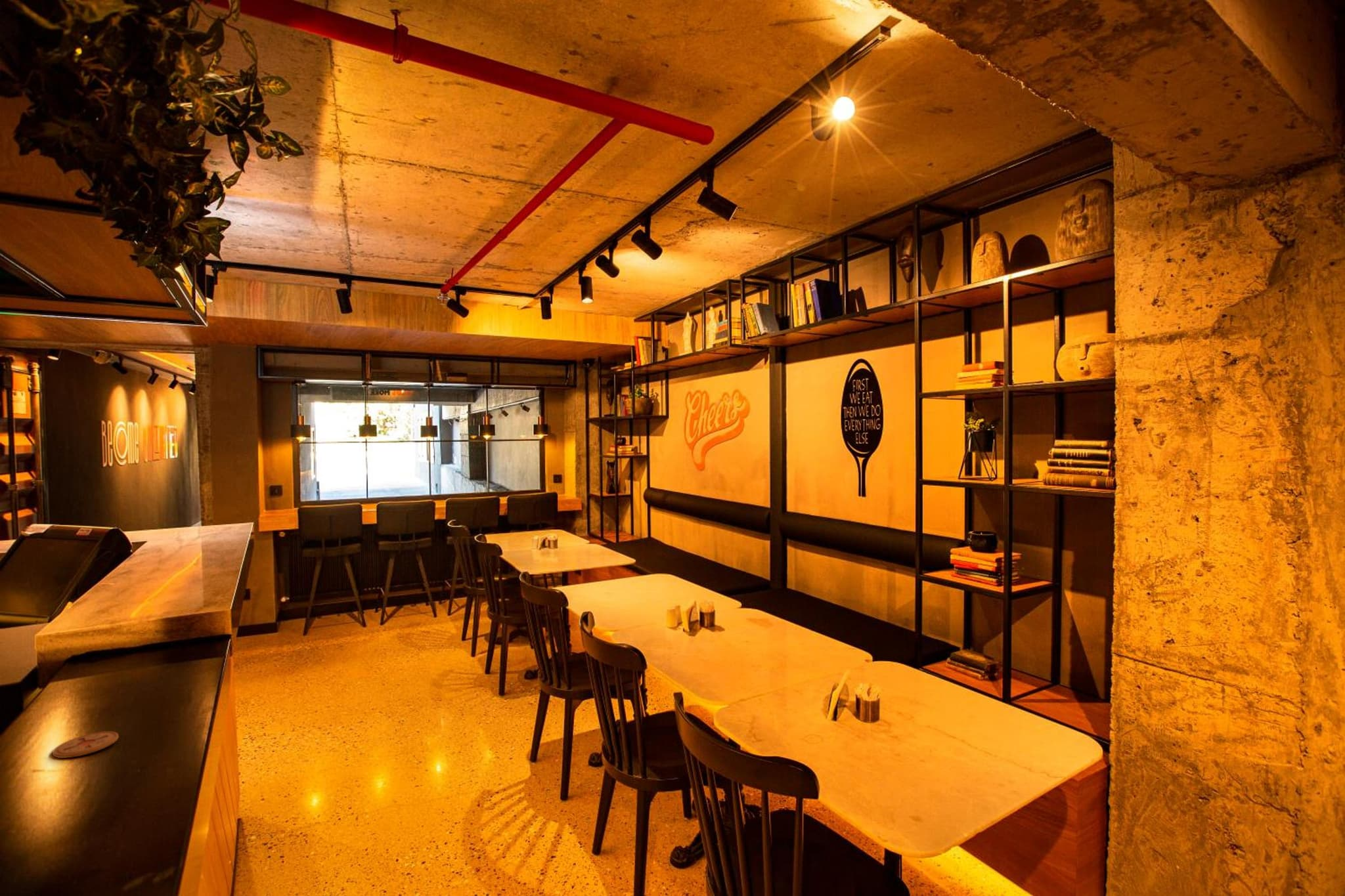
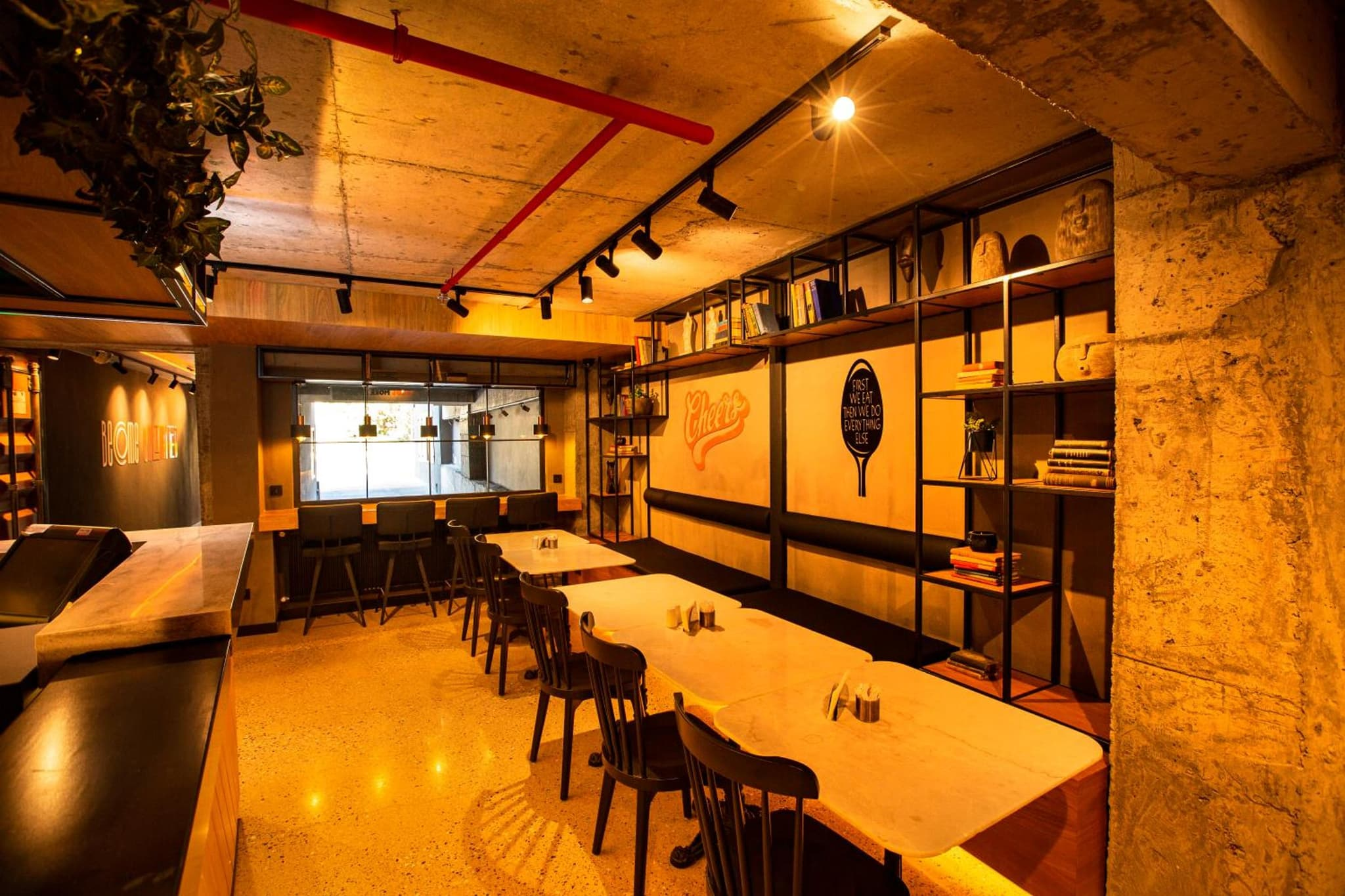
- coaster [52,731,119,759]
